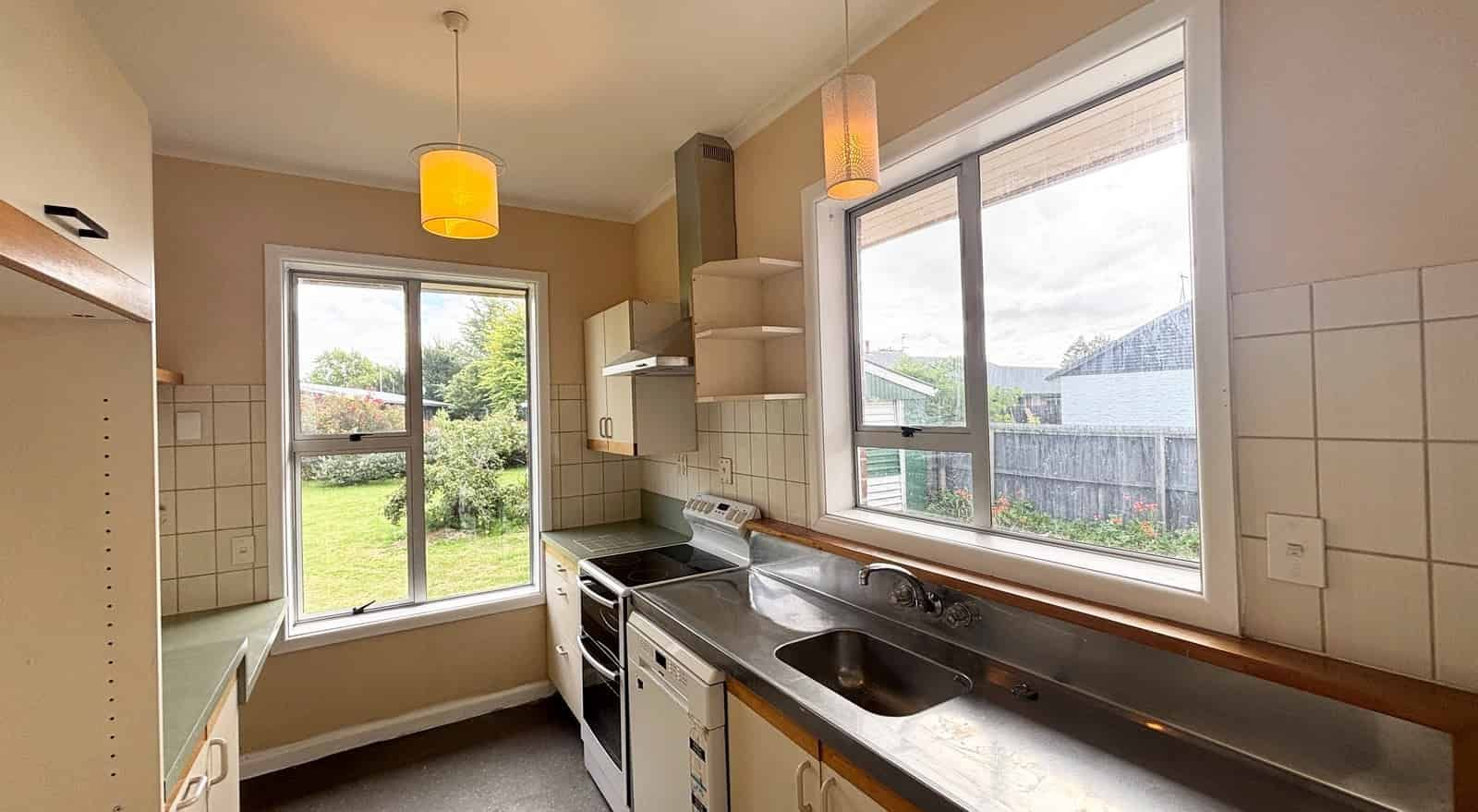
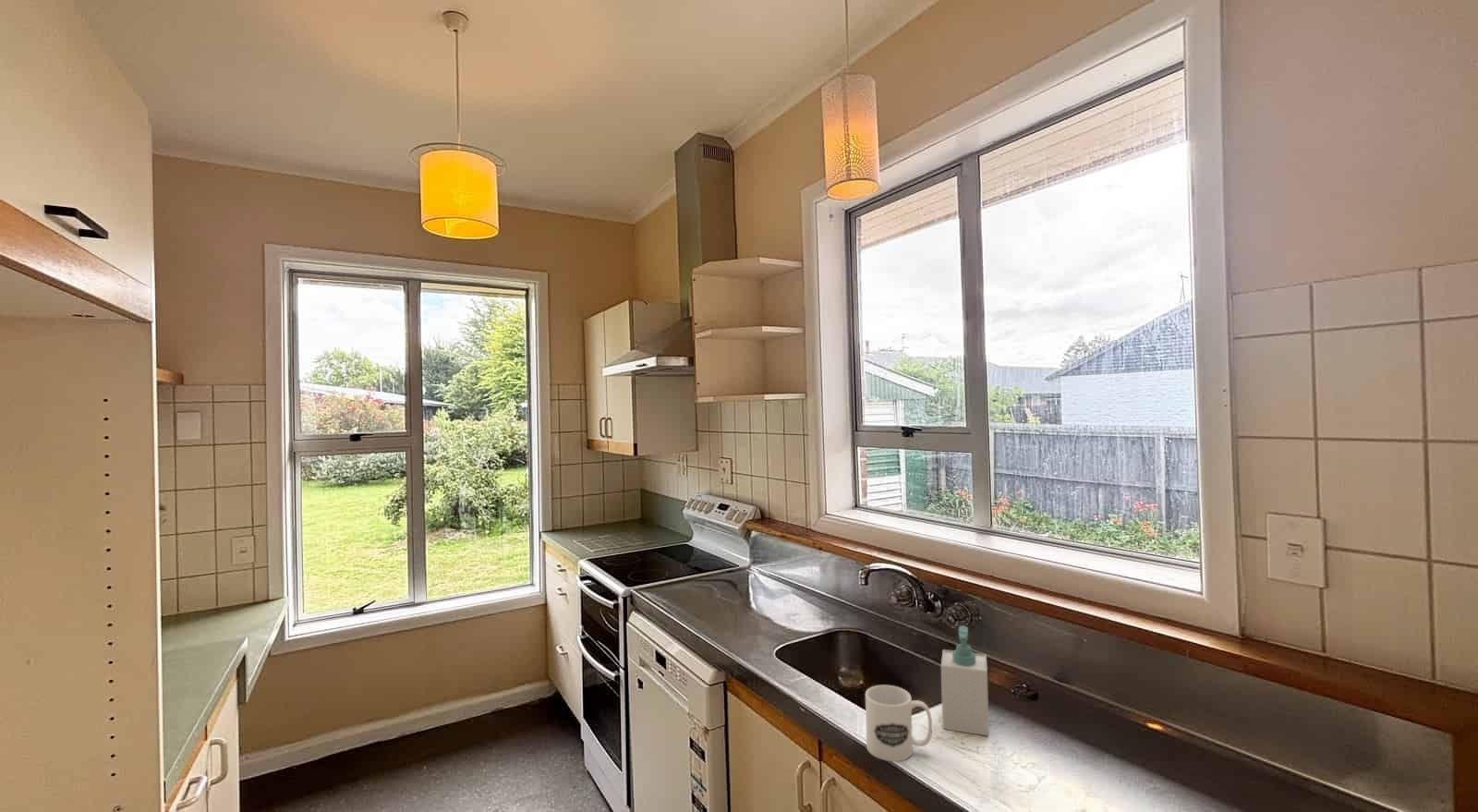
+ soap bottle [940,624,989,737]
+ mug [865,685,933,762]
